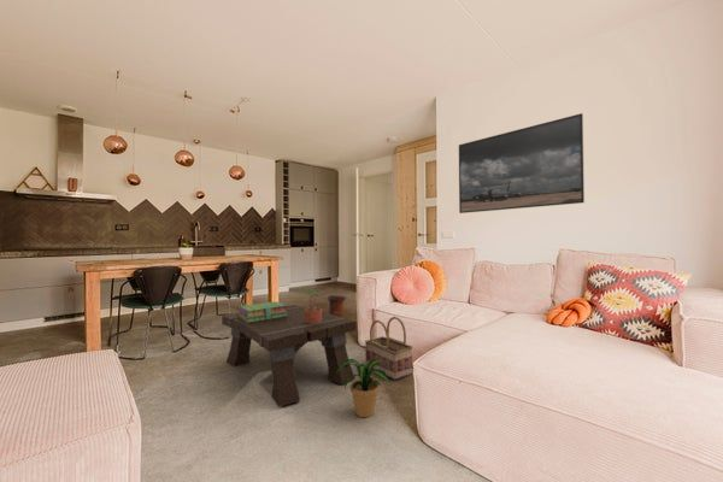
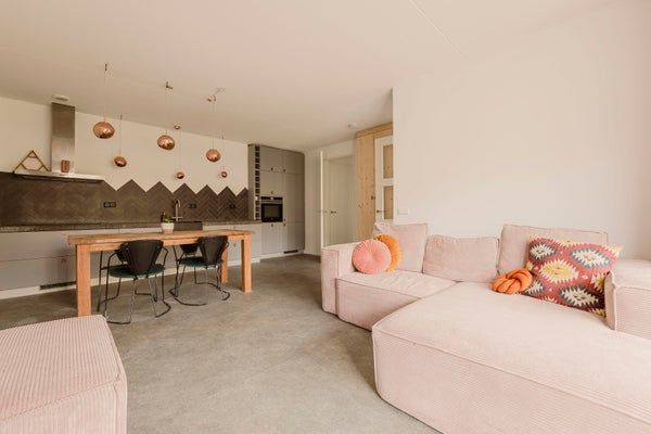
- coffee table [221,304,357,407]
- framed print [458,112,586,214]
- stack of books [236,300,287,323]
- potted plant [299,287,323,323]
- basket [364,316,413,381]
- potted plant [337,358,392,418]
- vase [324,293,348,318]
